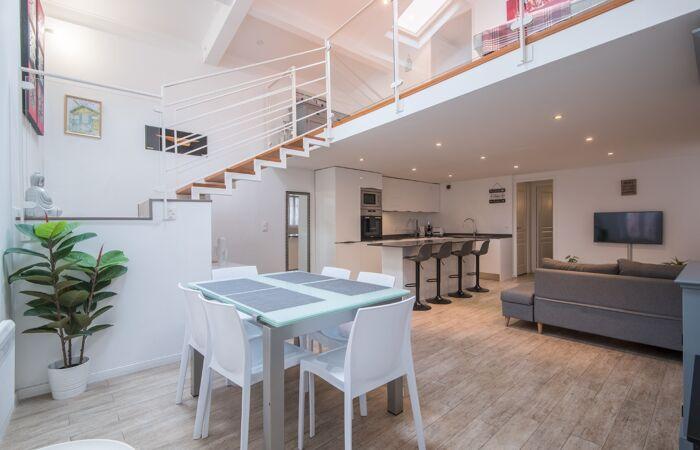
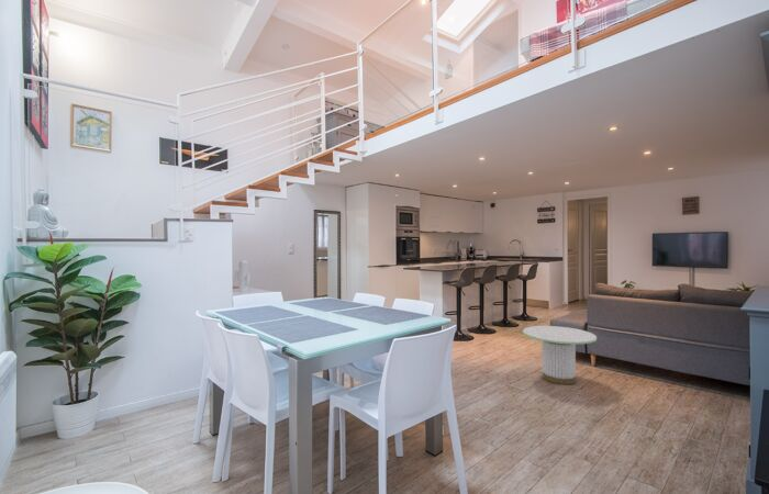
+ side table [522,325,598,385]
